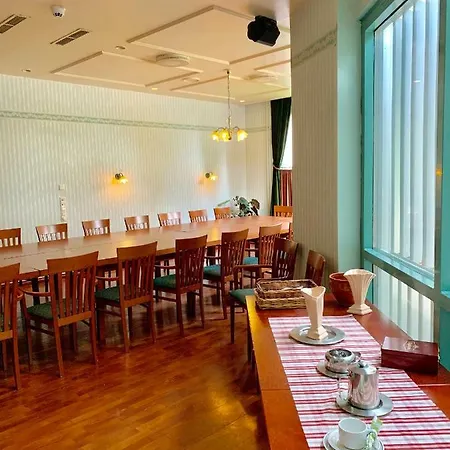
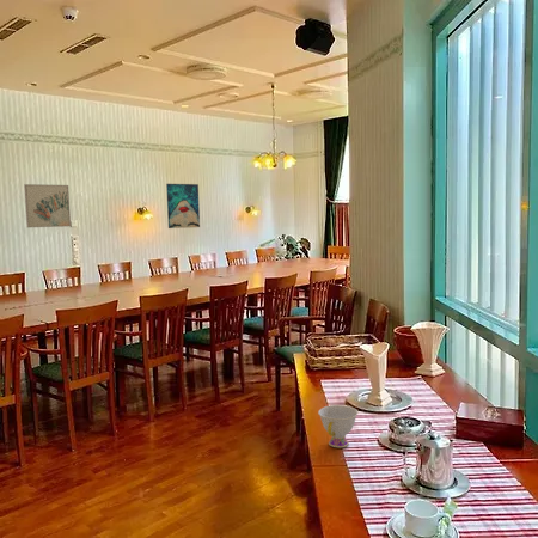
+ wall art [23,183,72,228]
+ teacup [317,404,360,448]
+ wall art [165,183,201,230]
